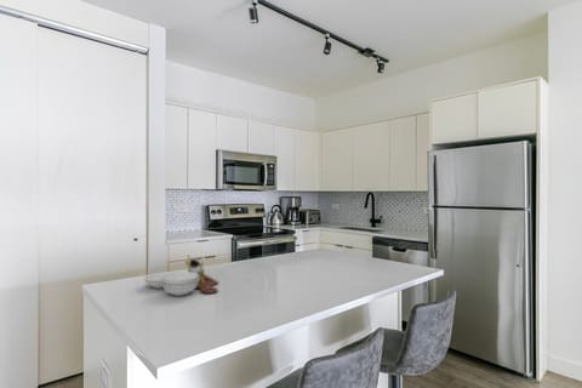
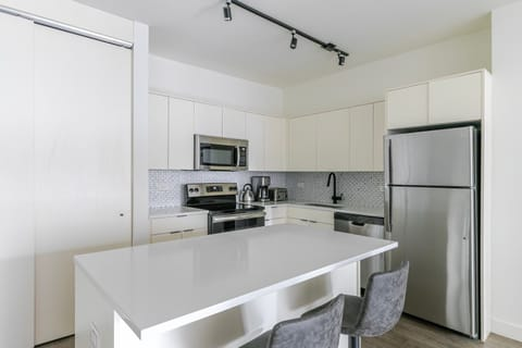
- cutting board [143,253,219,297]
